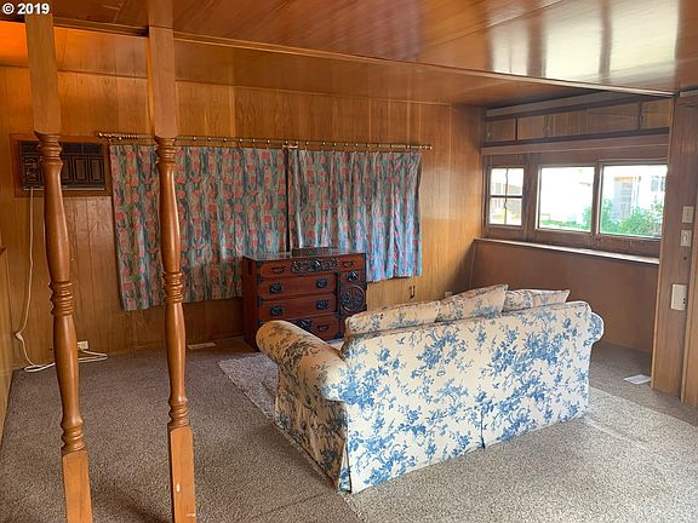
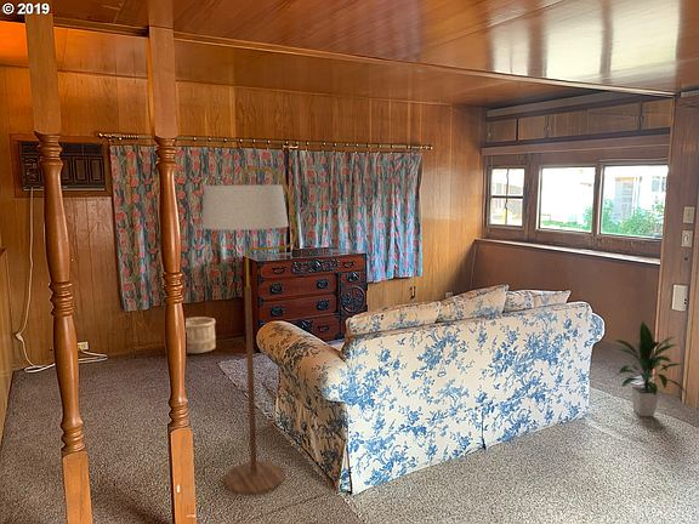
+ indoor plant [607,319,688,417]
+ wooden bucket [184,315,217,354]
+ floor lamp [200,167,299,496]
